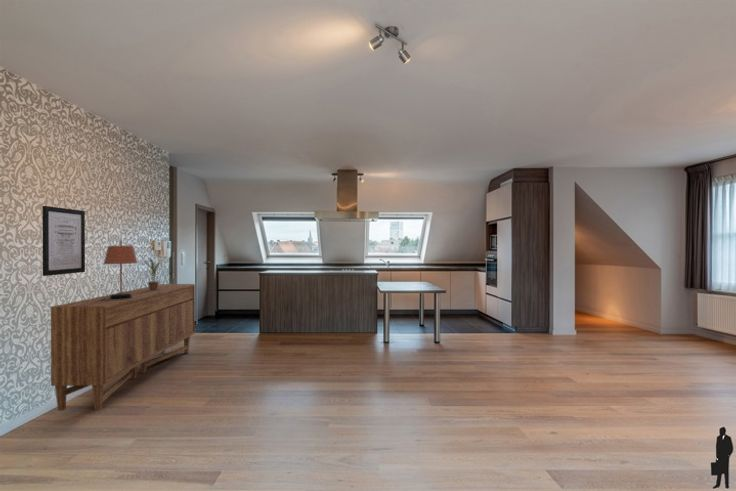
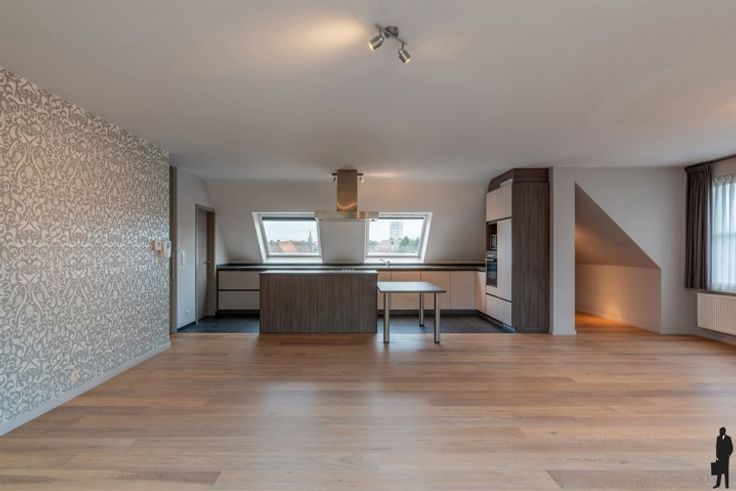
- table lamp [101,240,138,300]
- potted plant [143,255,169,291]
- wall art [42,205,86,277]
- sideboard [50,283,196,412]
